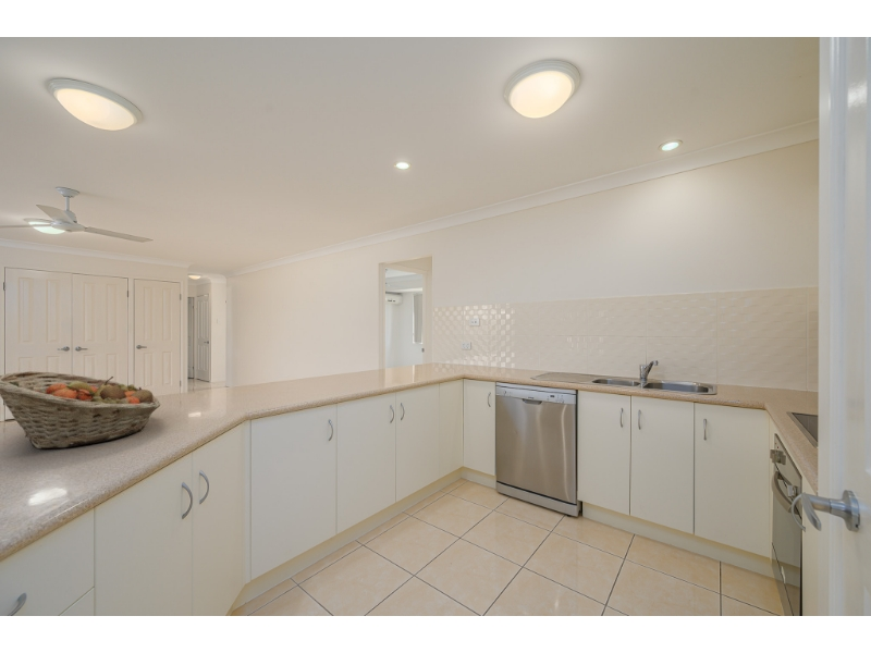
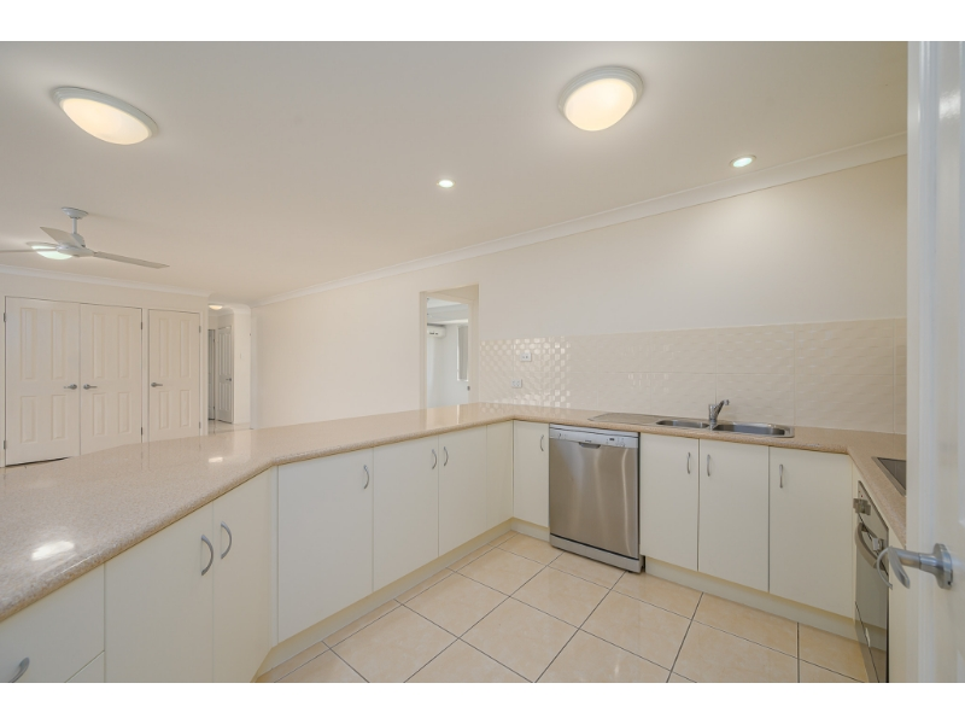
- fruit basket [0,370,161,449]
